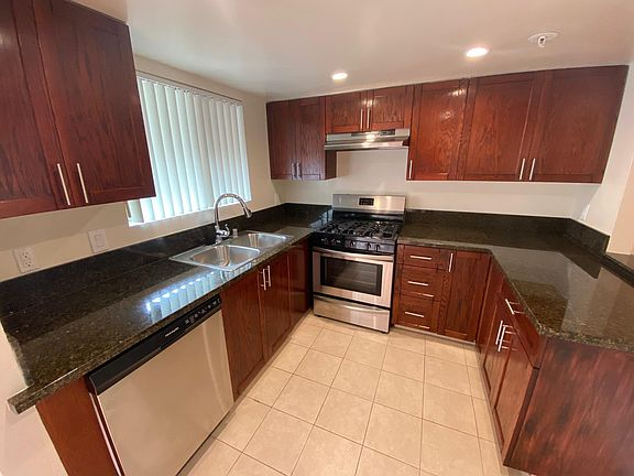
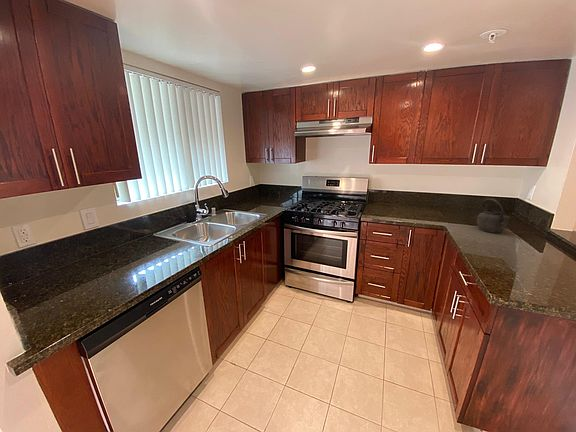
+ kettle [476,197,511,234]
